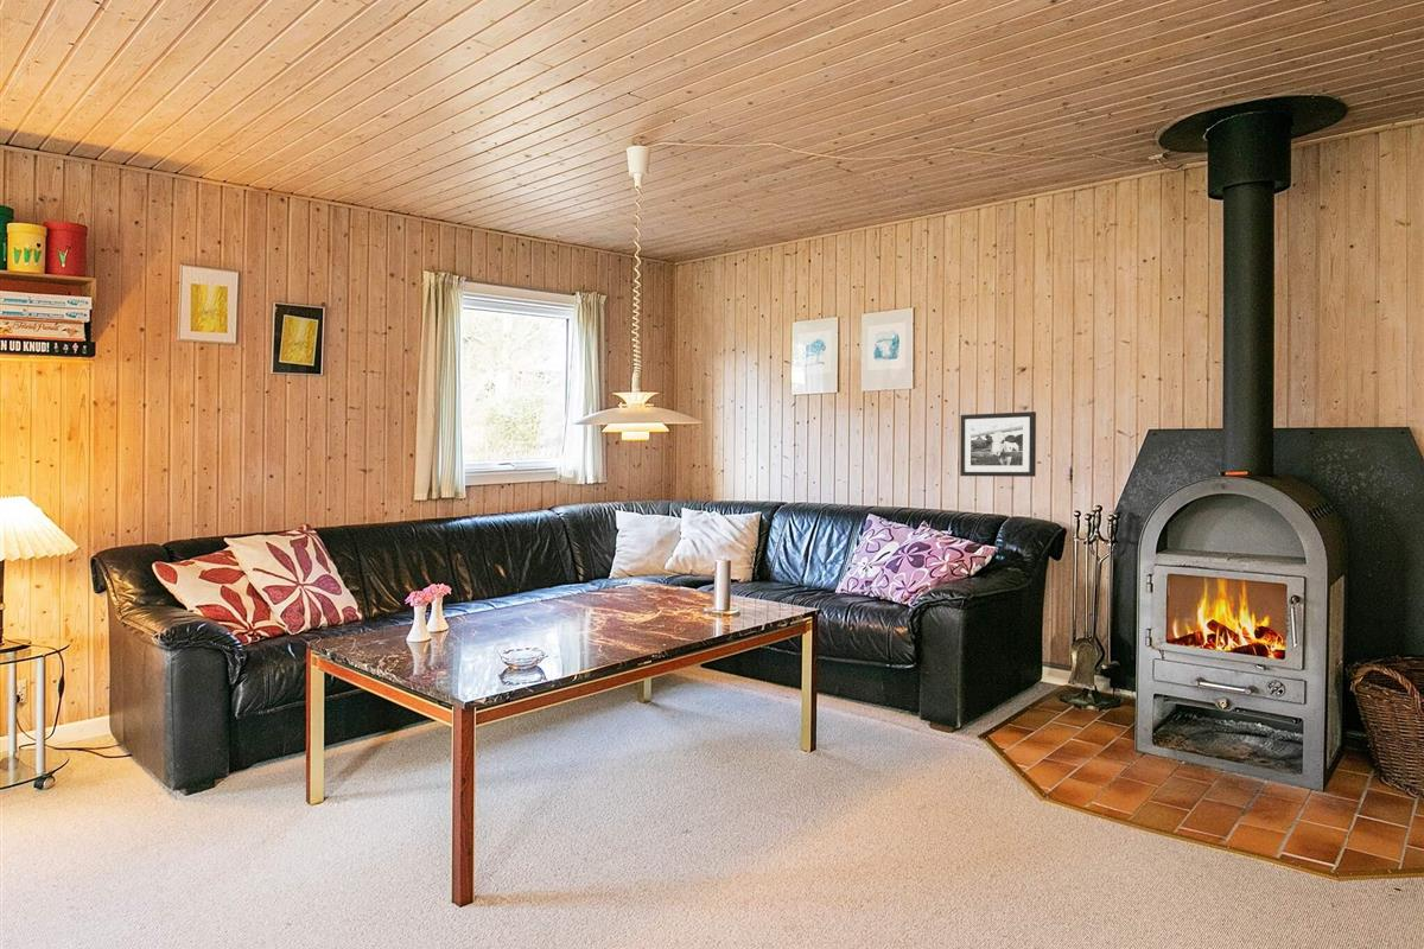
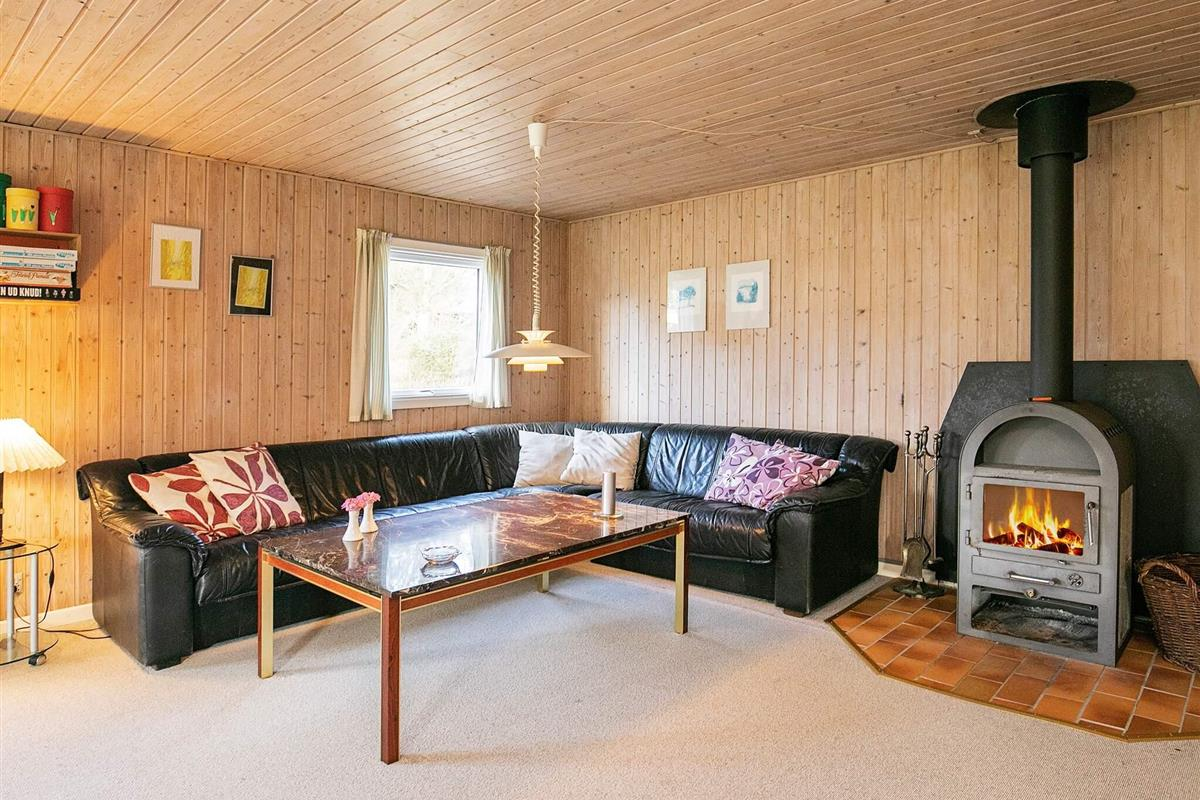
- picture frame [959,410,1037,478]
